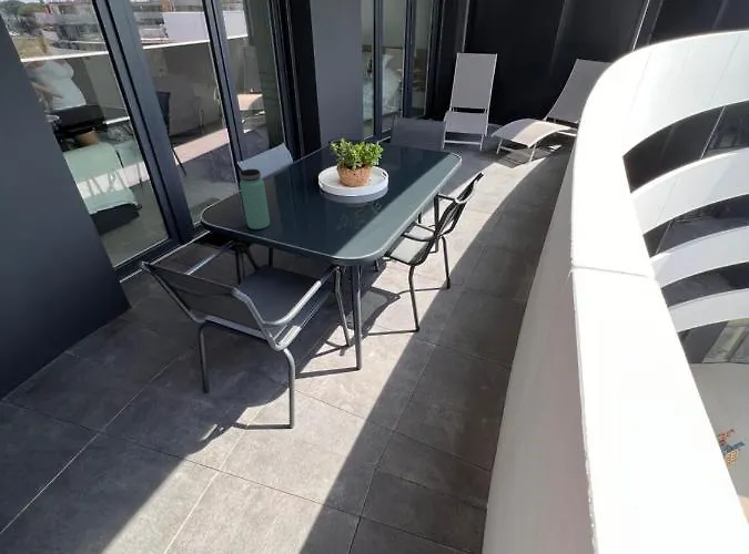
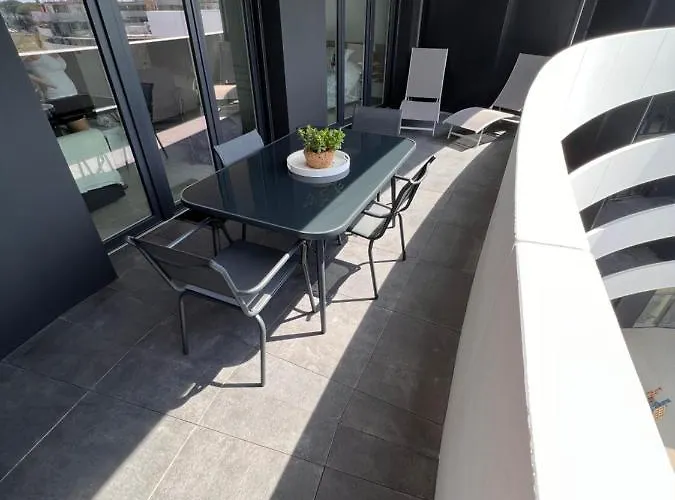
- bottle [239,168,271,230]
